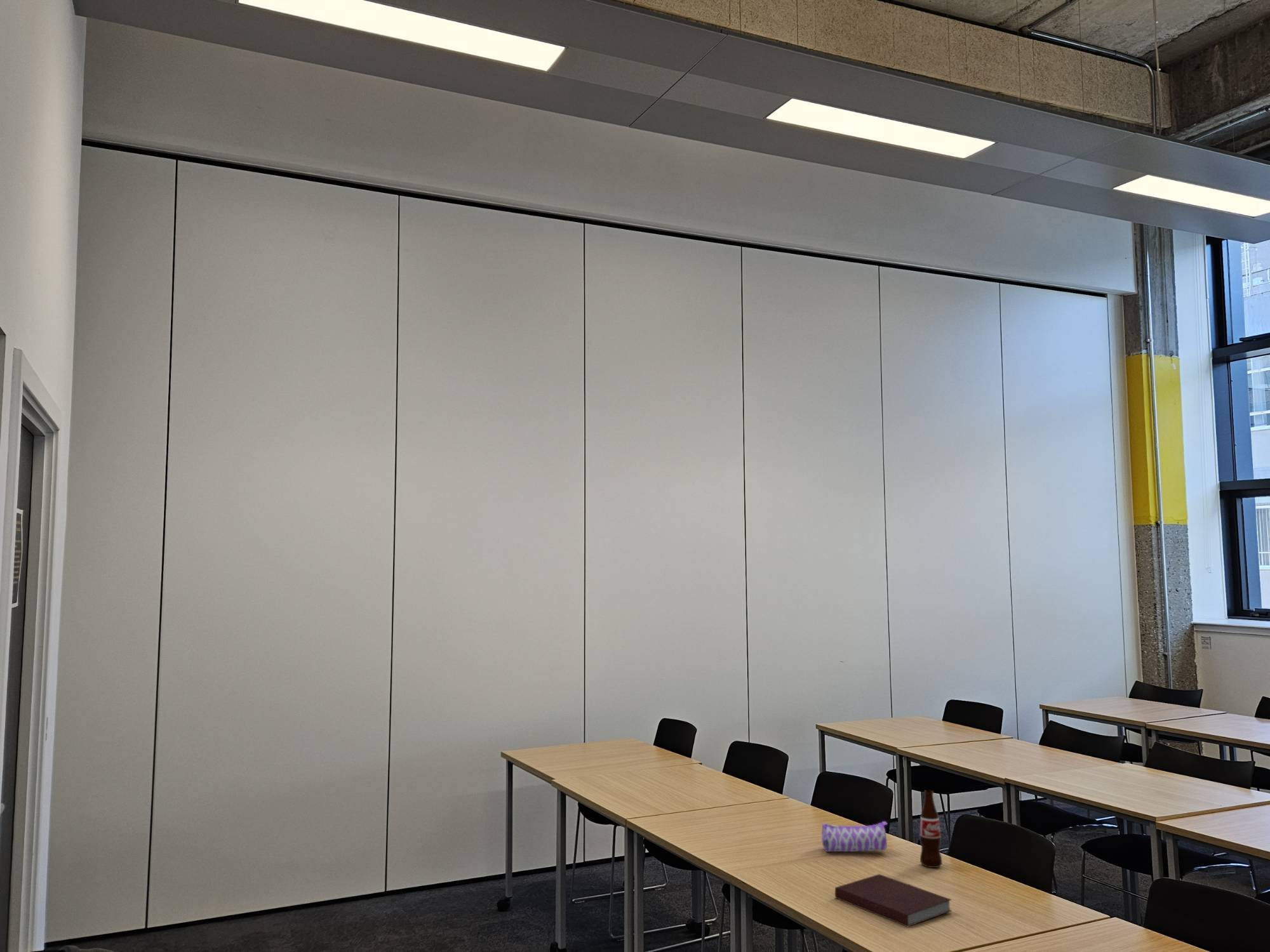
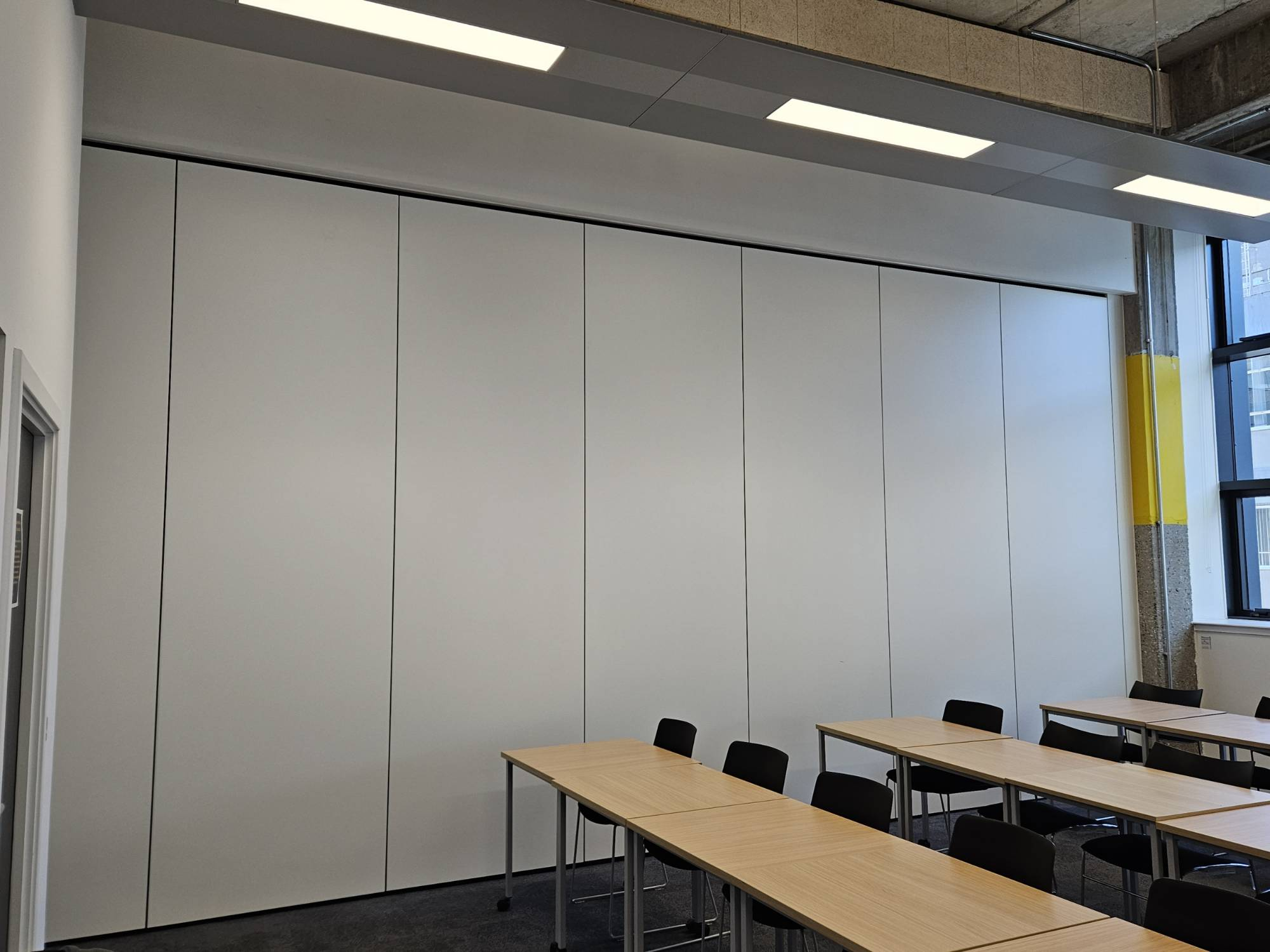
- pencil case [821,821,888,852]
- bottle [919,790,943,868]
- notebook [834,873,952,928]
